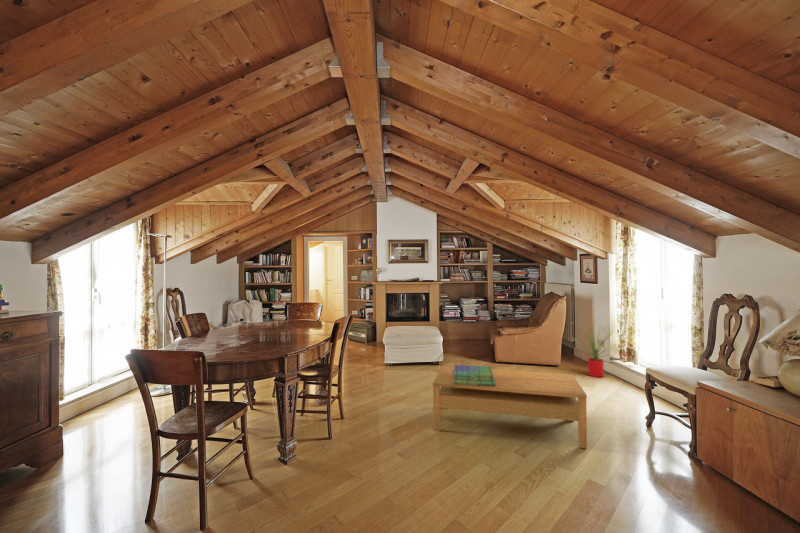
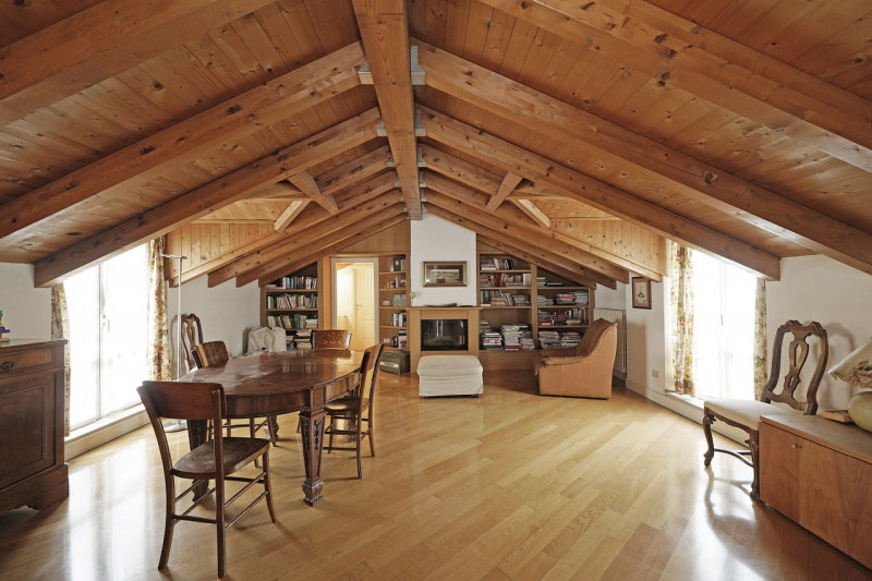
- stack of books [453,364,496,386]
- coffee table [432,365,588,450]
- house plant [571,323,616,378]
